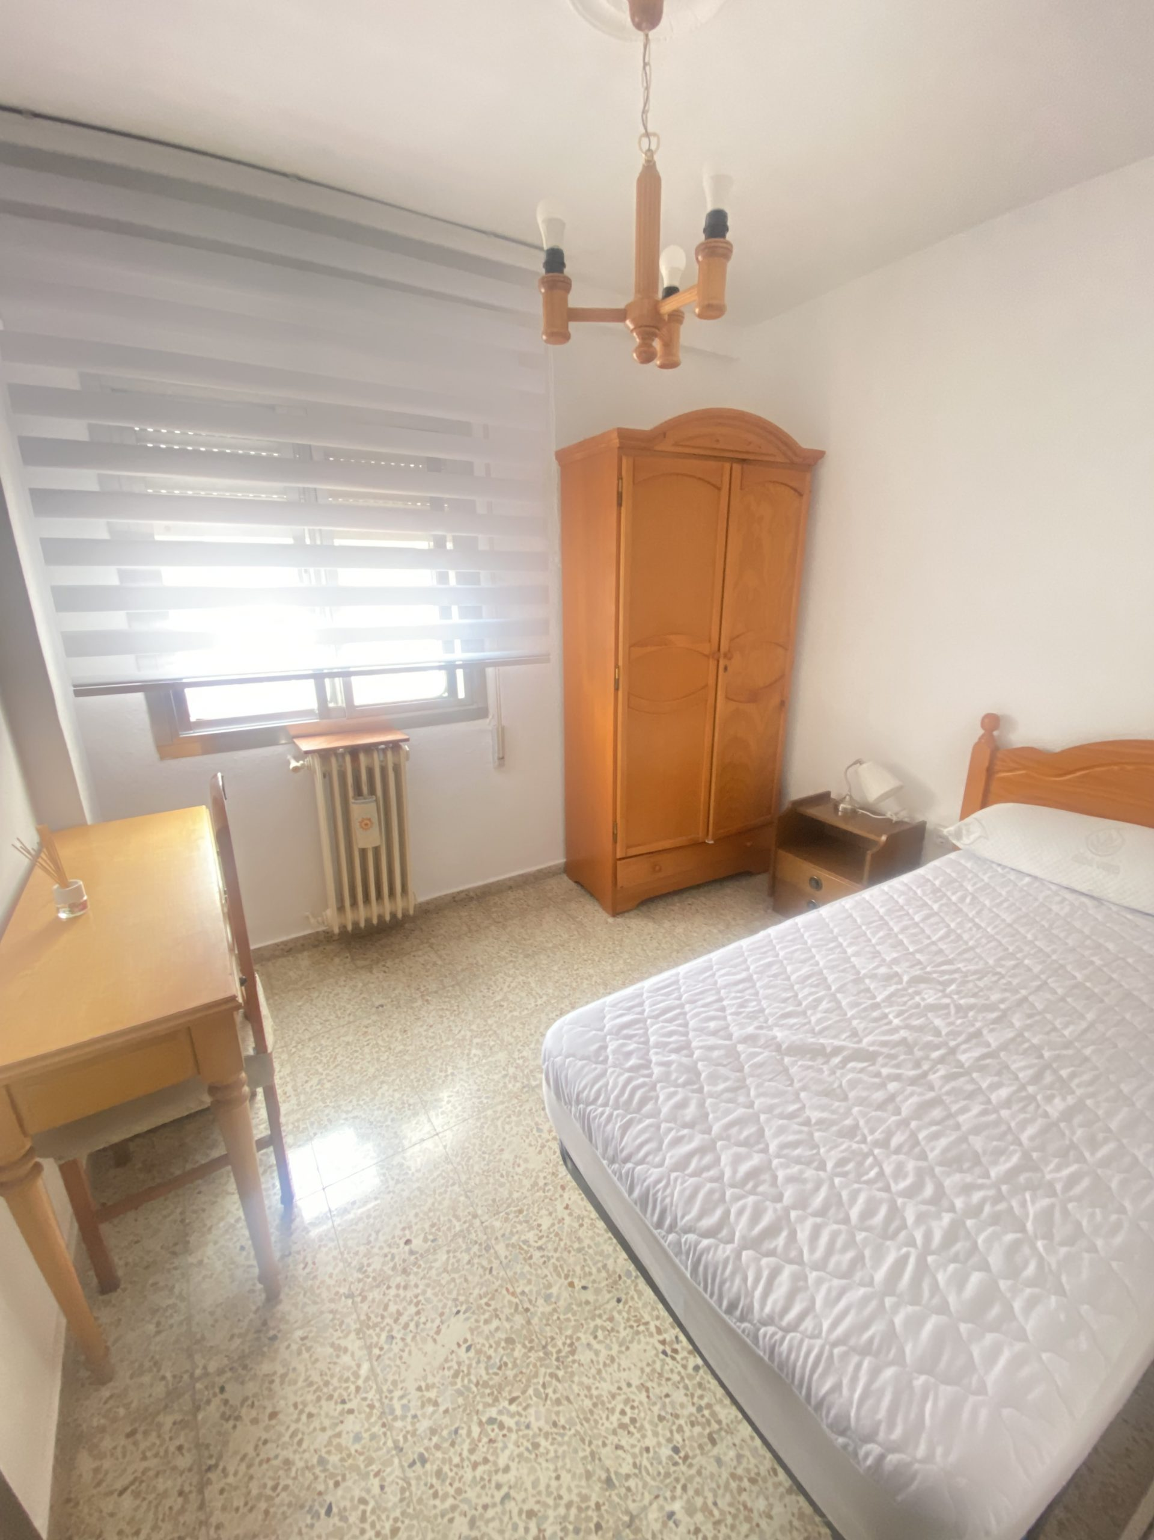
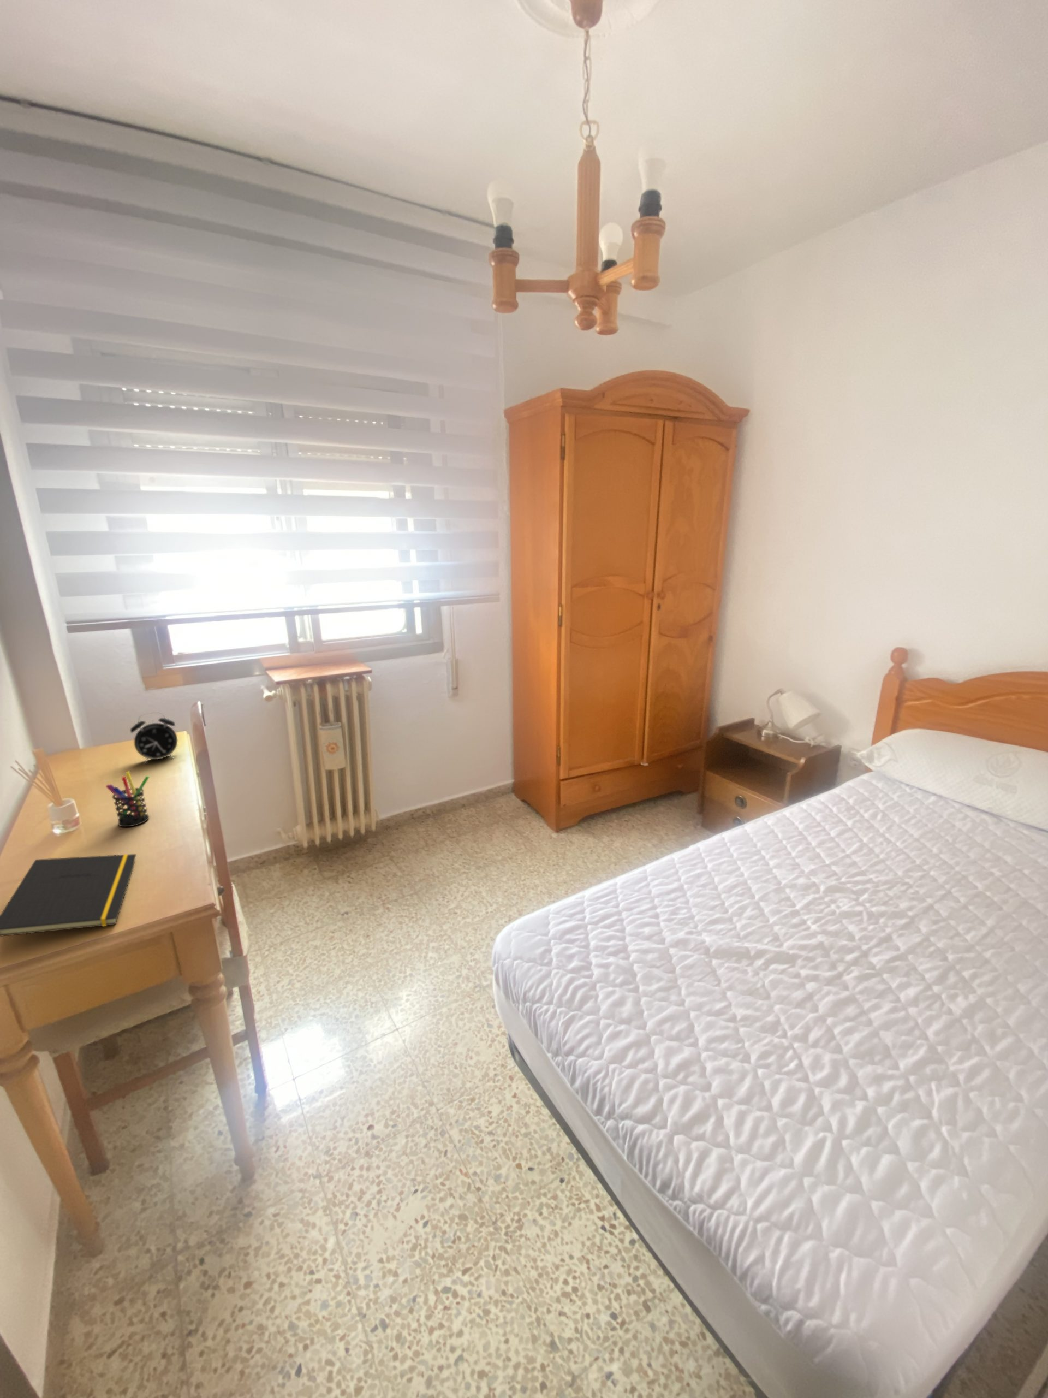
+ alarm clock [130,711,178,765]
+ pen holder [106,771,150,828]
+ notepad [0,853,137,937]
